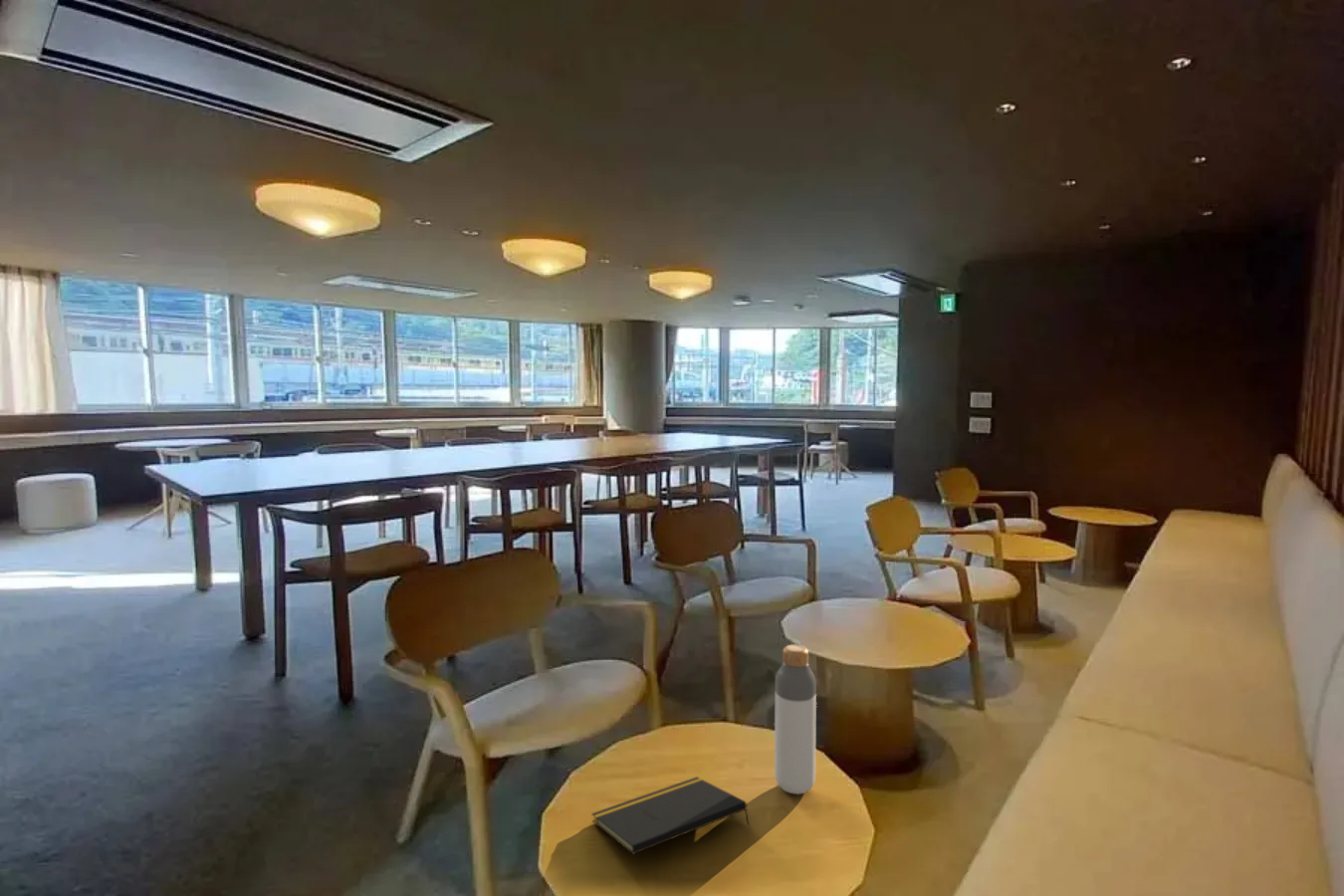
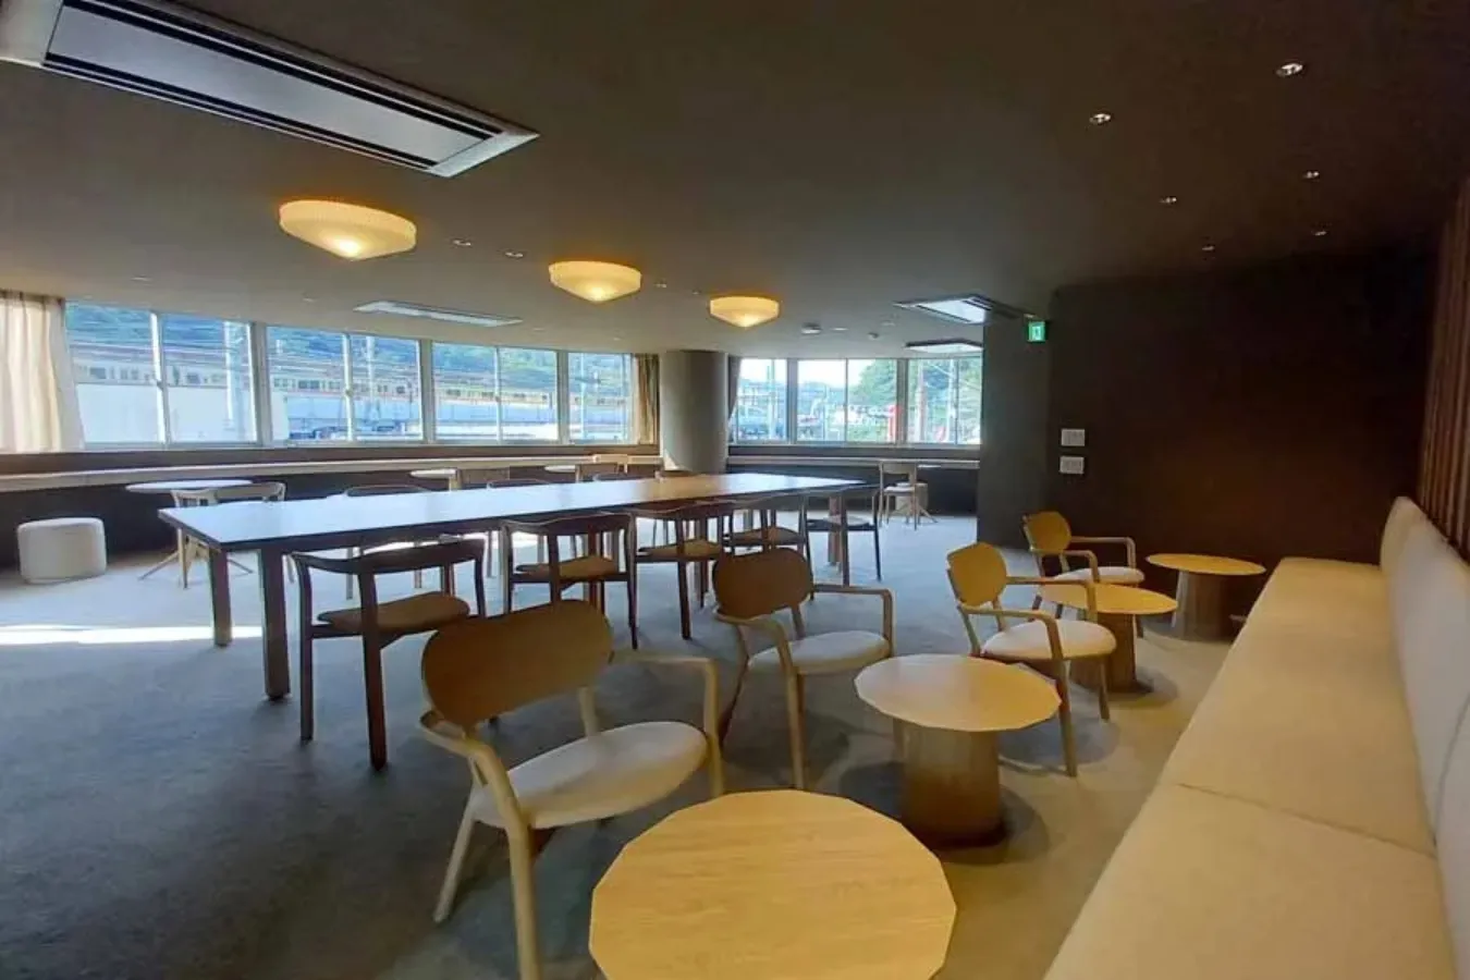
- bottle [774,644,817,795]
- notepad [590,776,750,855]
